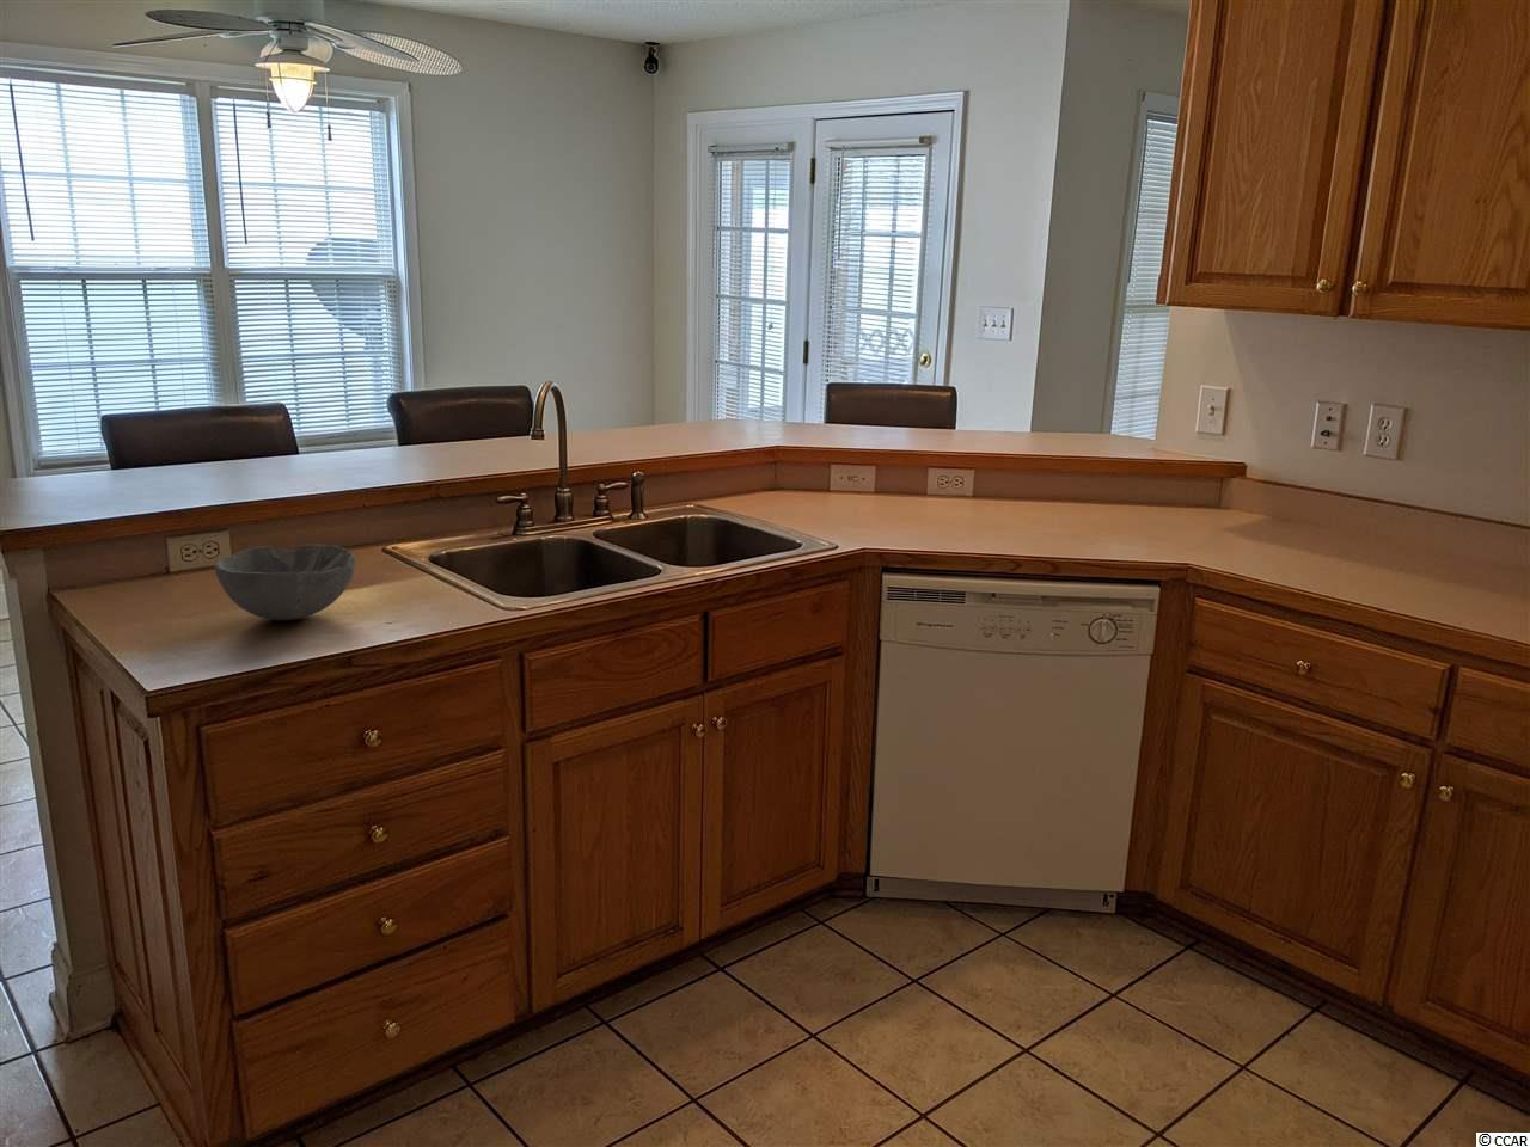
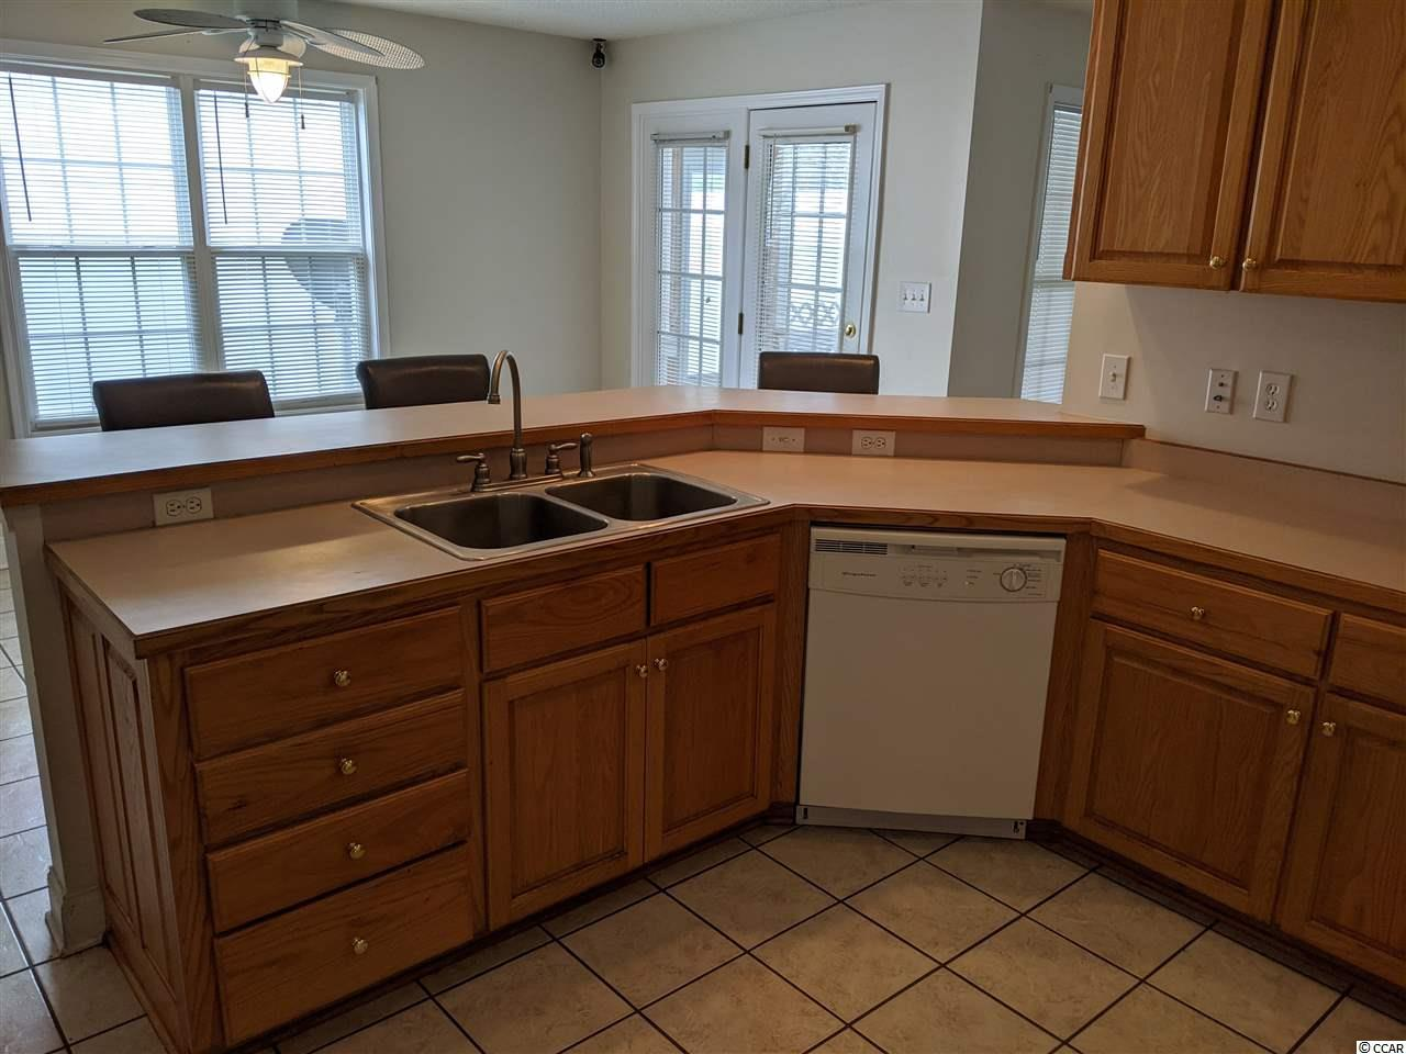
- bowl [214,543,358,622]
